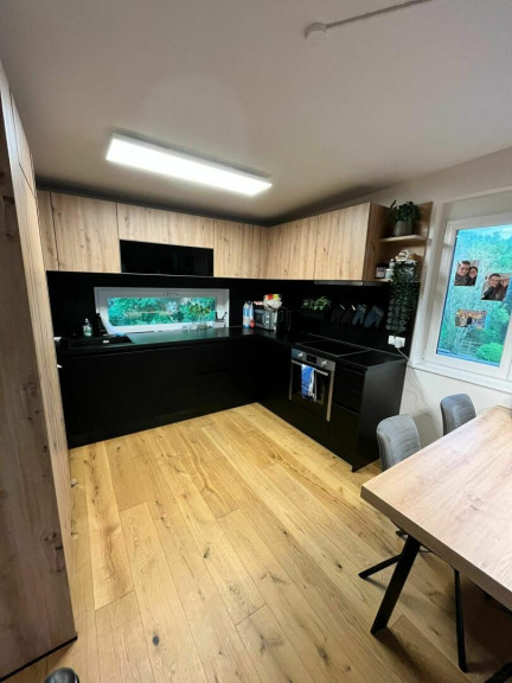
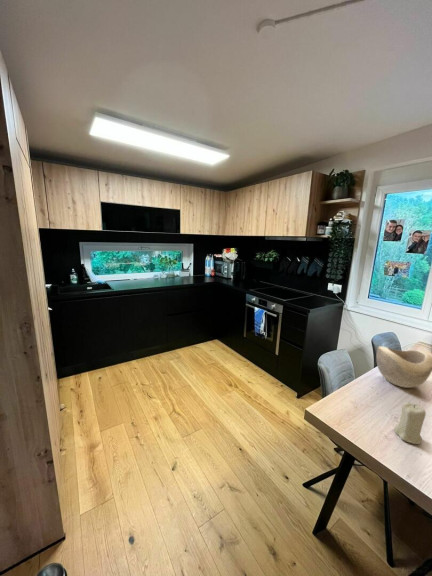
+ decorative bowl [375,345,432,389]
+ candle [393,402,426,445]
